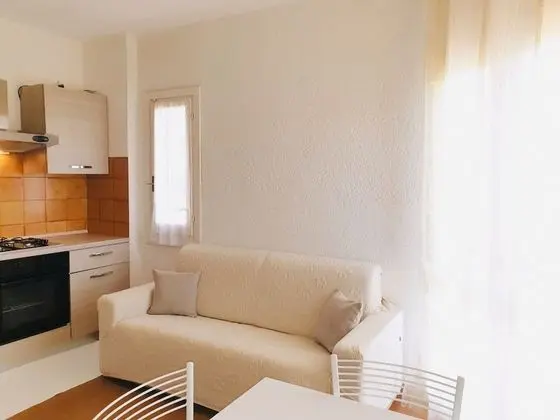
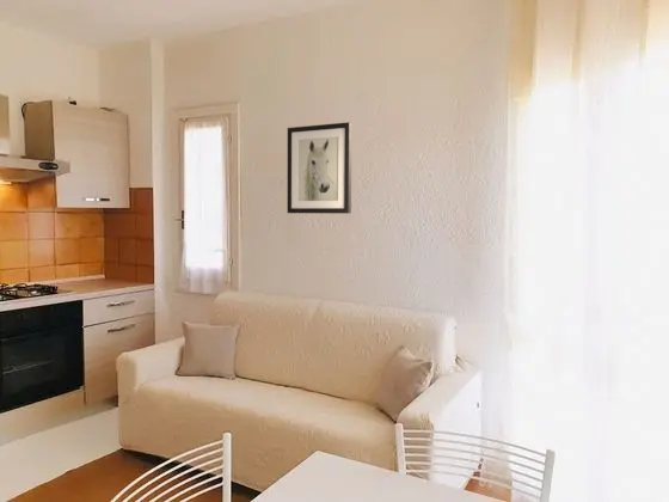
+ wall art [287,121,352,214]
